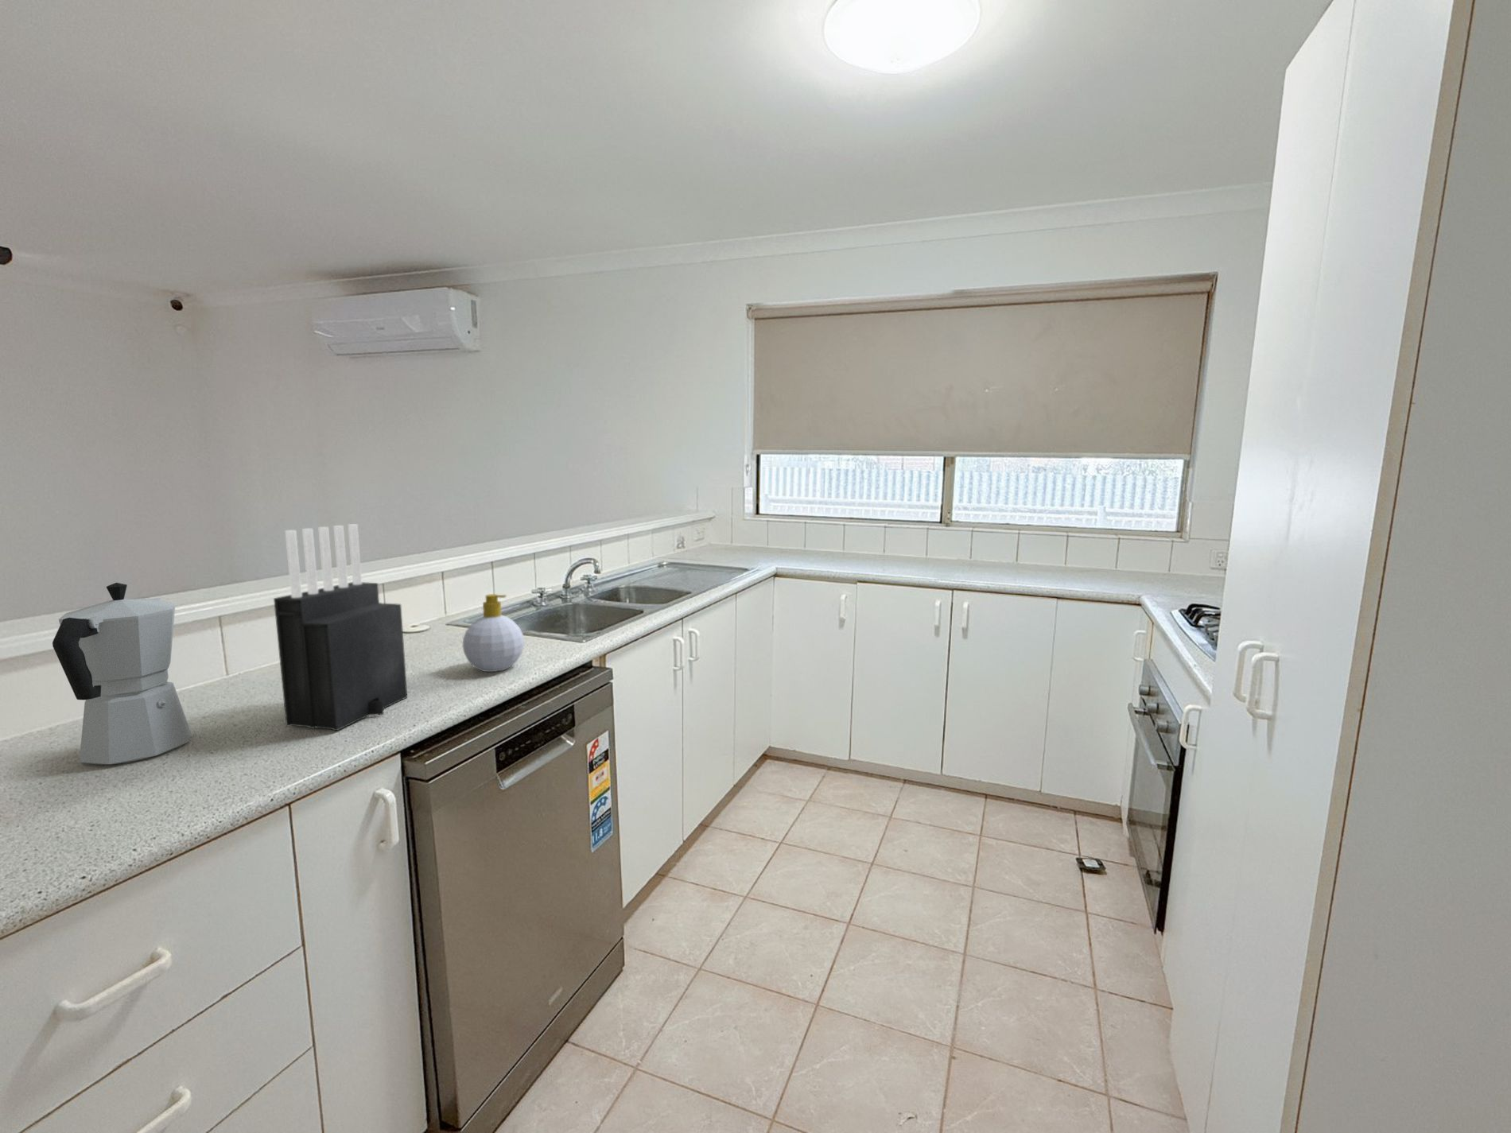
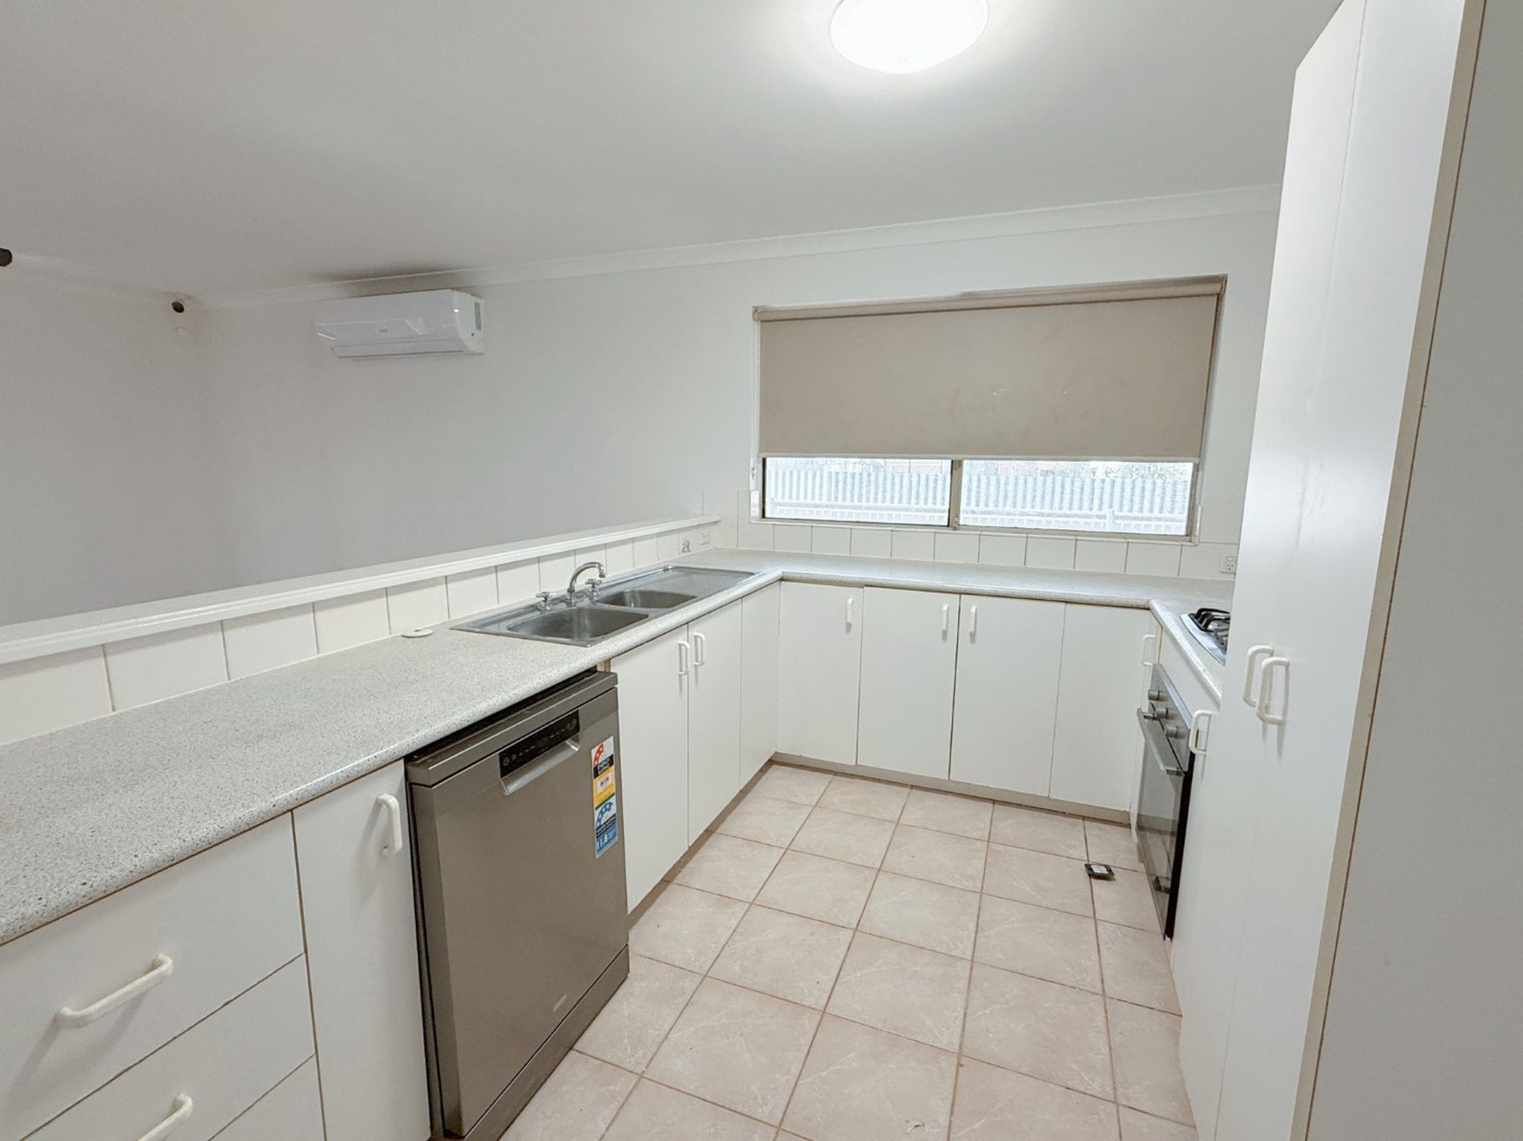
- moka pot [51,582,192,765]
- knife block [272,524,408,732]
- soap bottle [462,593,525,672]
